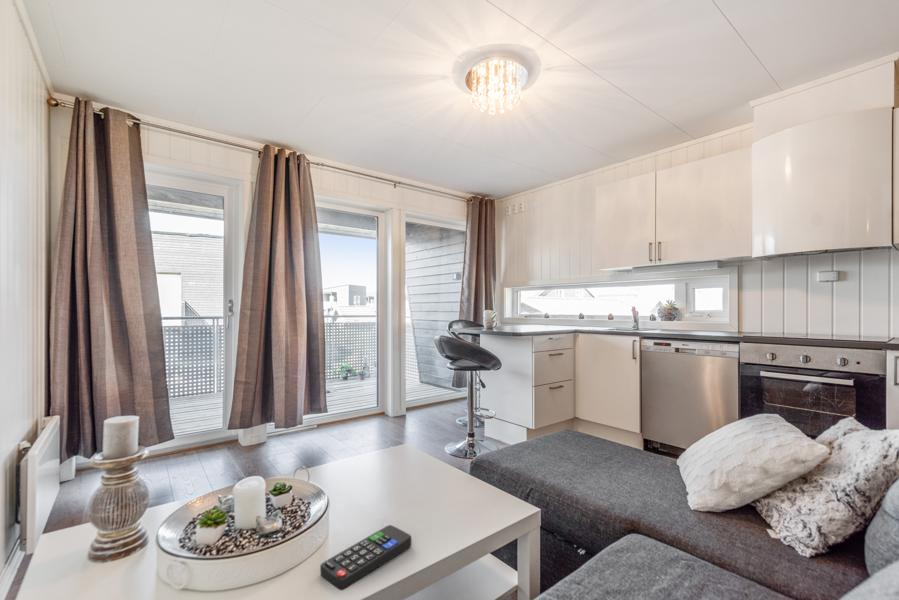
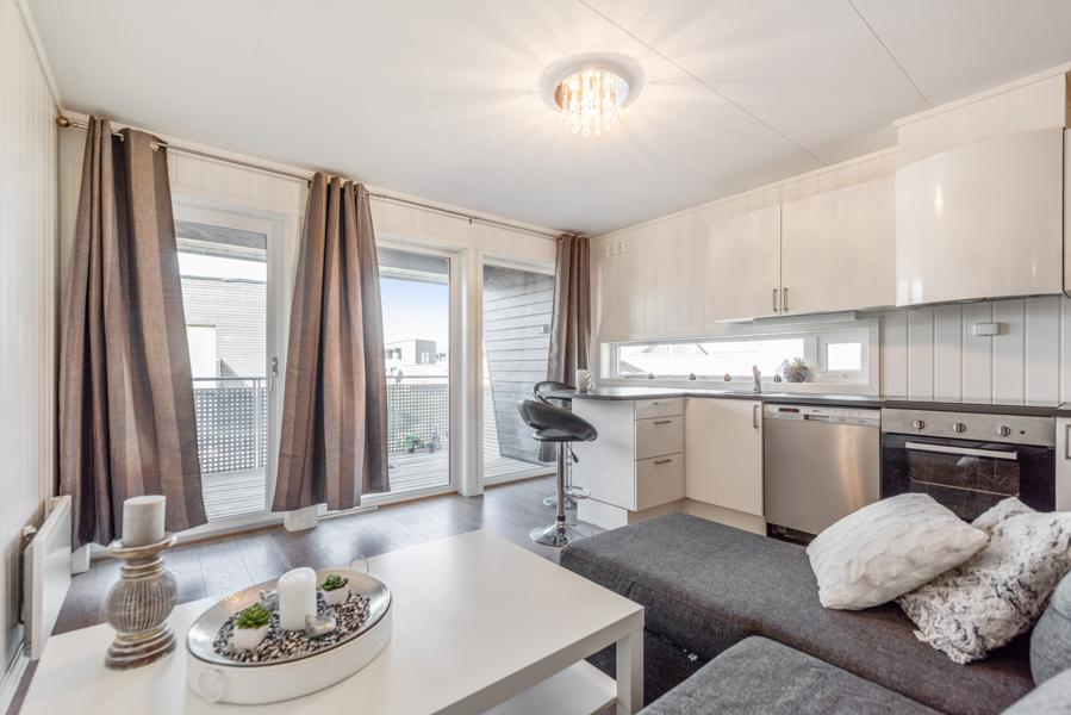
- remote control [319,524,412,591]
